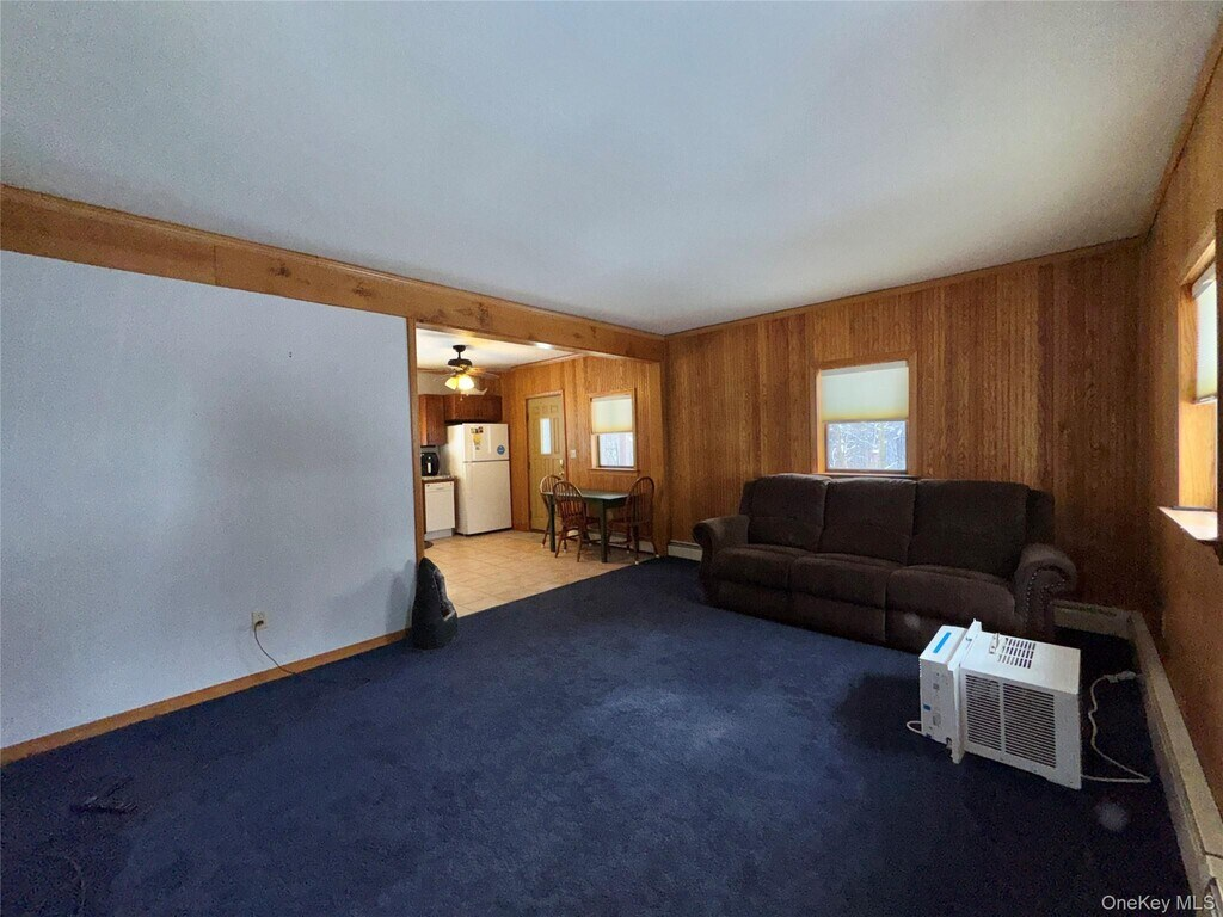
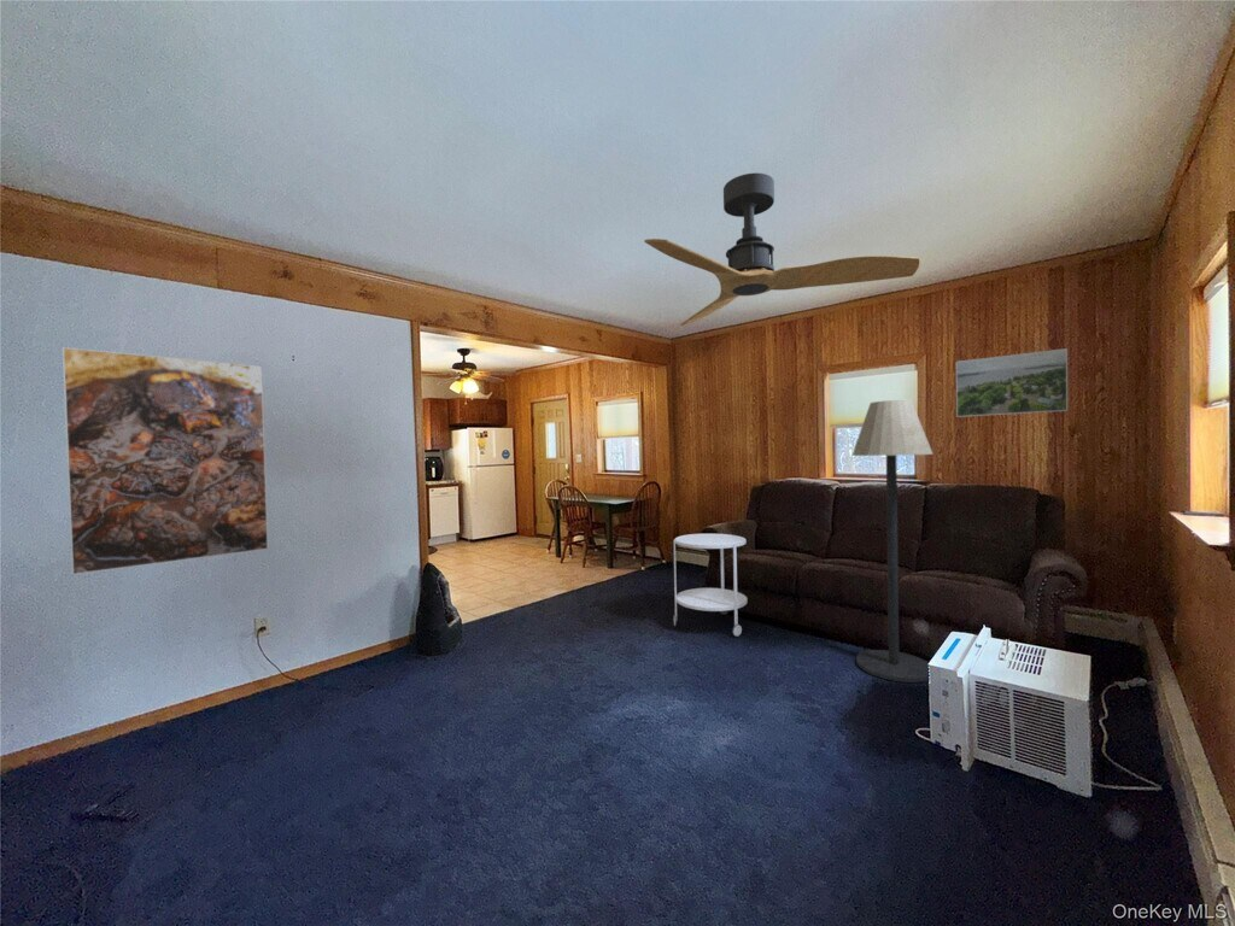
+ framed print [955,347,1069,418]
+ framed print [62,346,269,576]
+ side table [673,532,749,638]
+ floor lamp [850,399,935,684]
+ ceiling fan [643,172,921,327]
